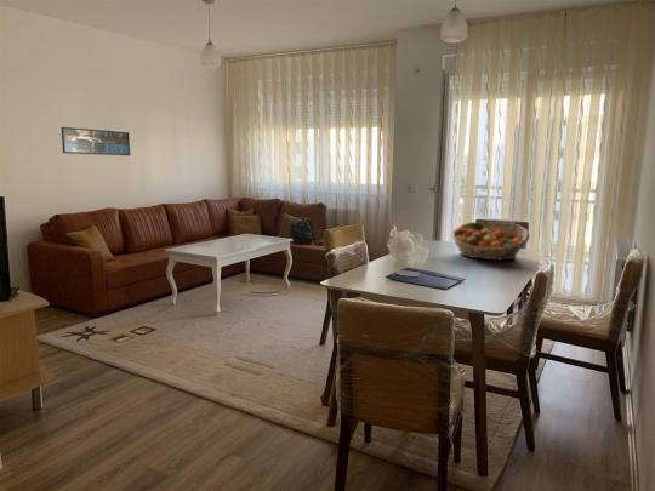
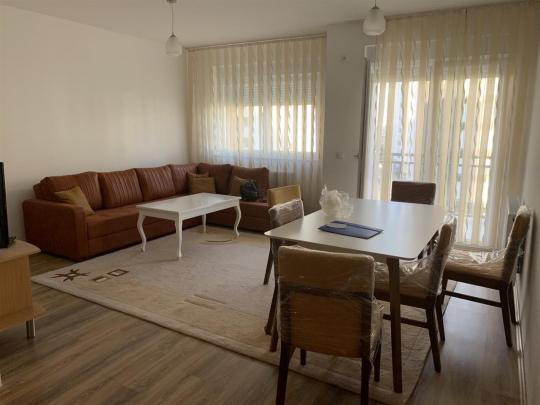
- fruit basket [450,221,531,262]
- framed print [61,126,131,156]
